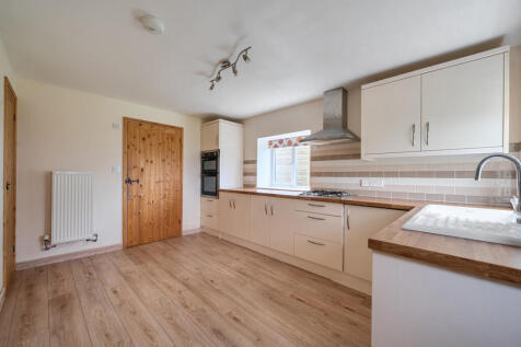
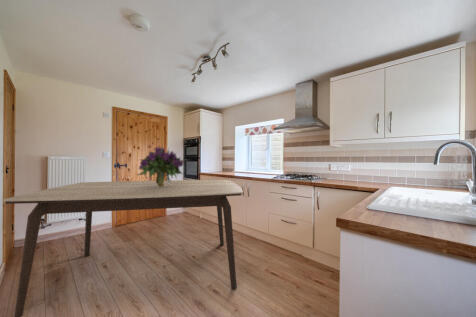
+ bouquet [135,146,185,187]
+ dining table [1,179,244,317]
